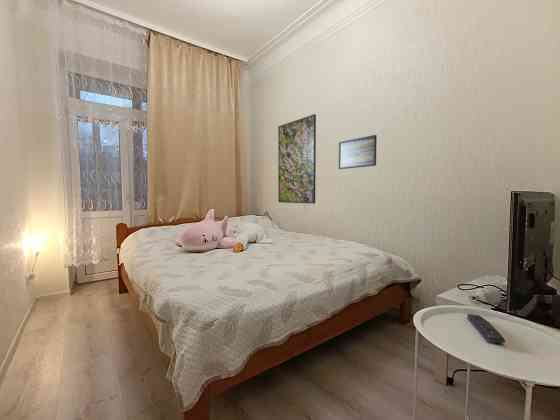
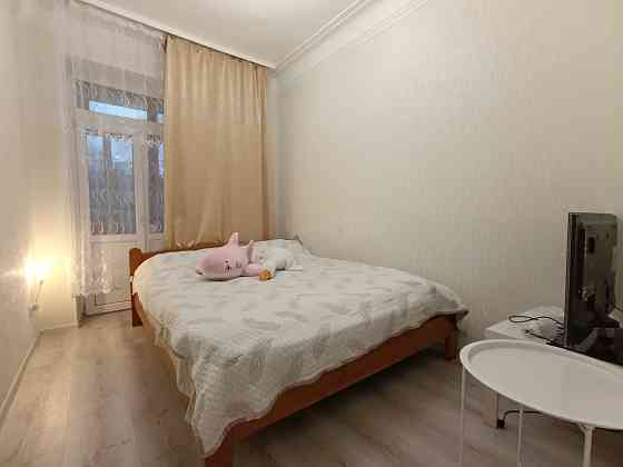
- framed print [277,113,317,205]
- remote control [466,312,506,344]
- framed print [338,134,378,170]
